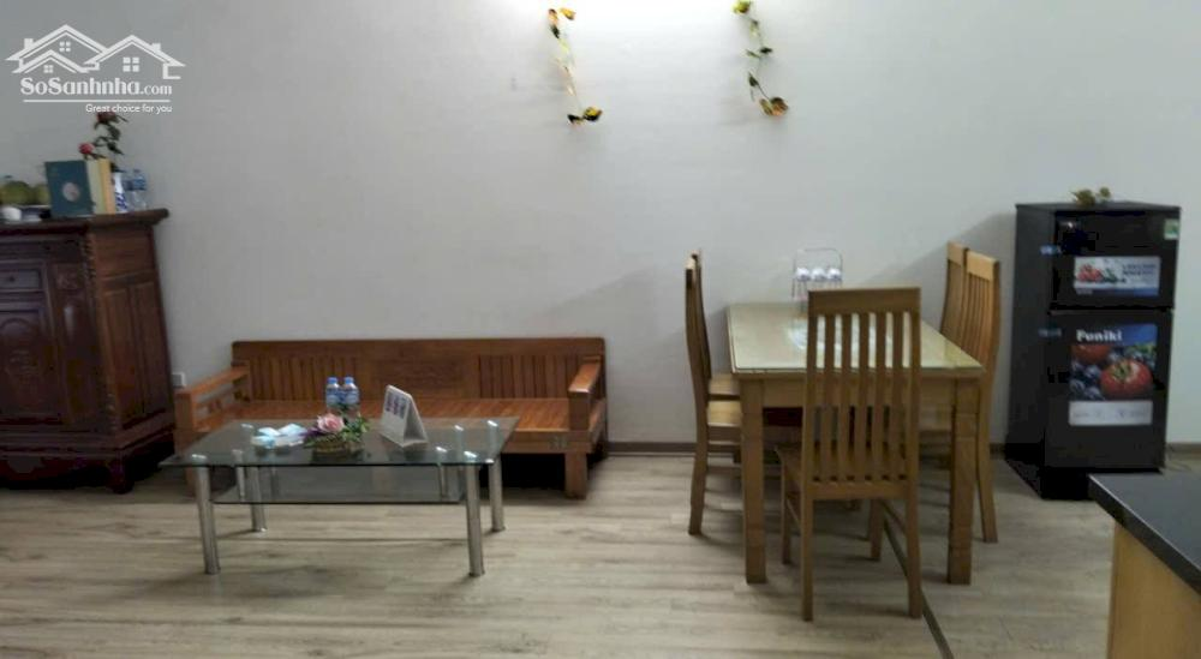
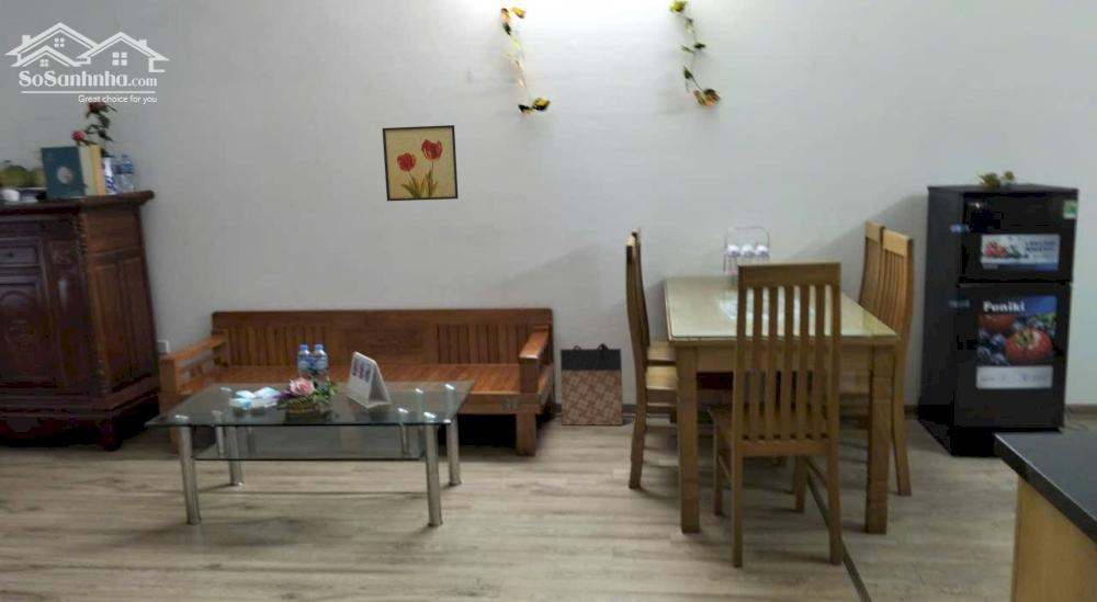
+ bag [559,342,624,427]
+ wall art [382,124,460,202]
